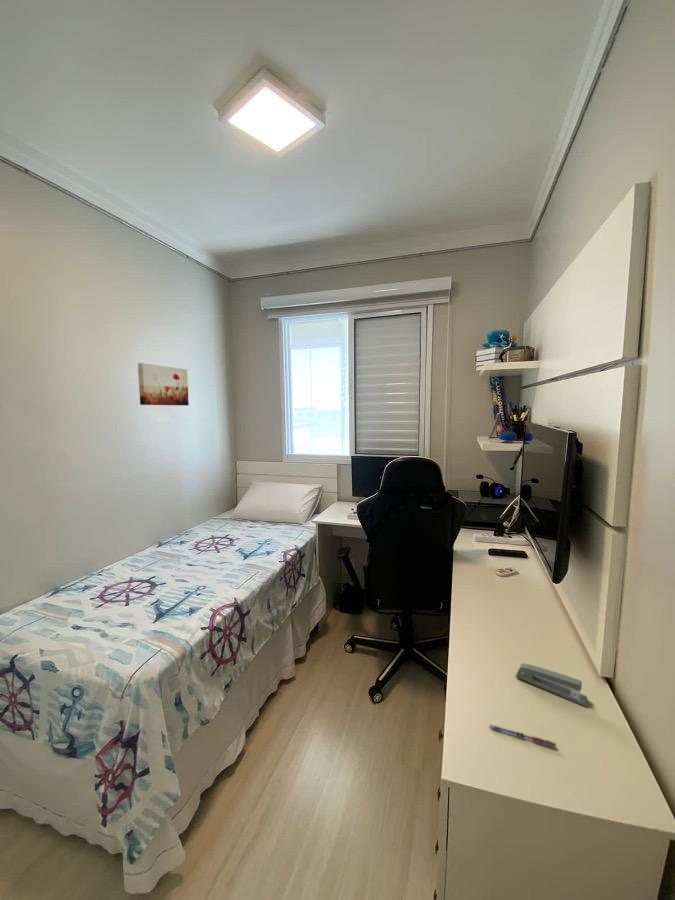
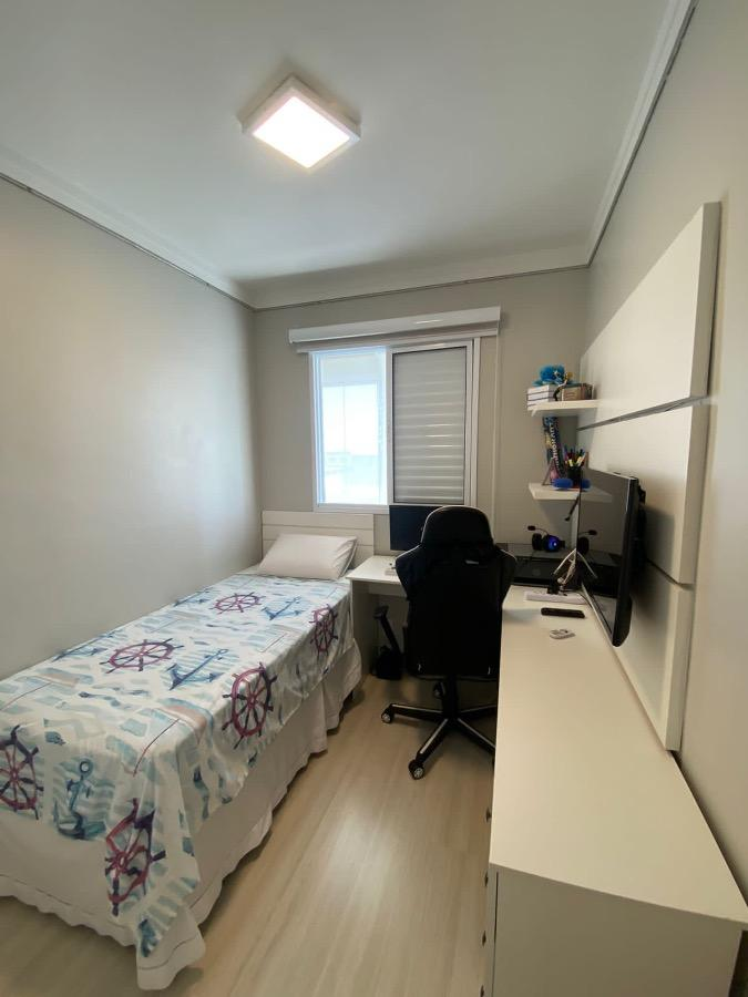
- stapler [515,662,589,708]
- wall art [137,362,190,406]
- pen [489,724,557,748]
